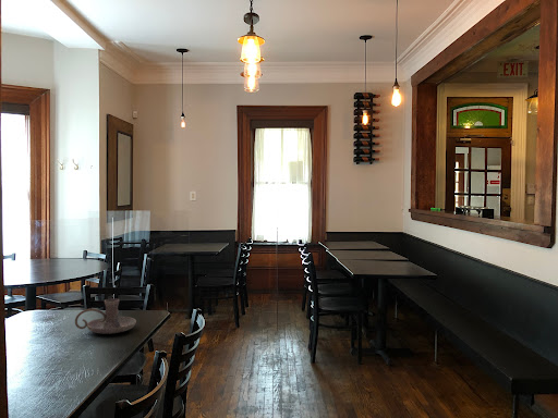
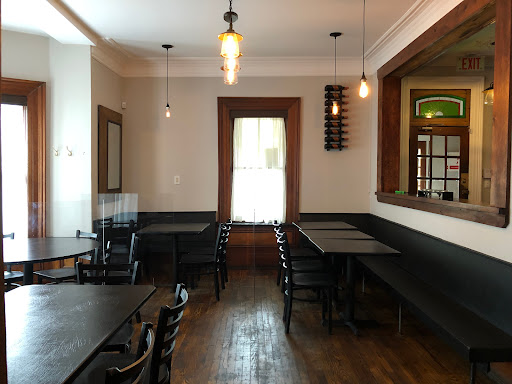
- candle holder [74,297,137,335]
